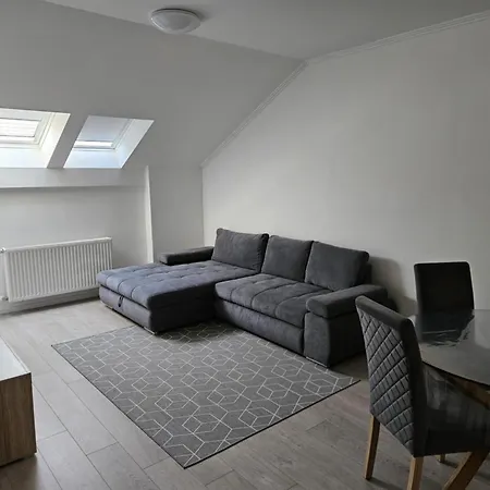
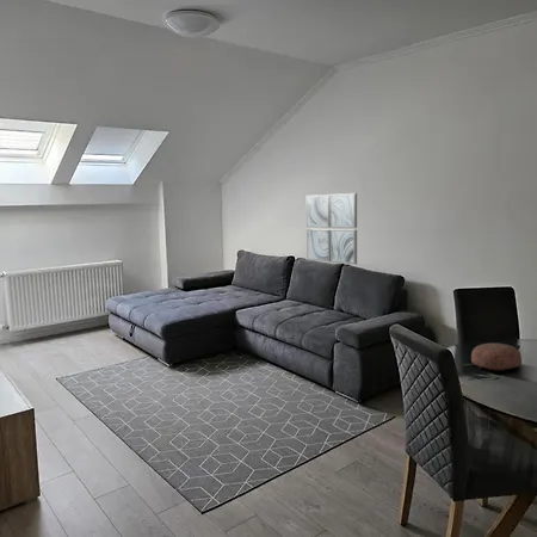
+ decorative bowl [470,342,523,372]
+ wall art [305,192,358,265]
